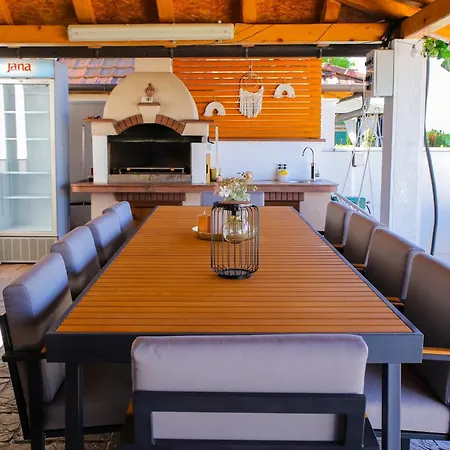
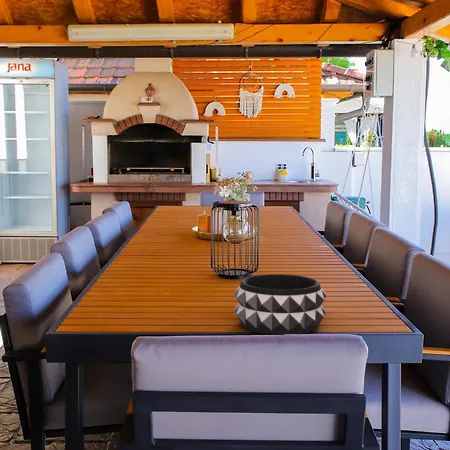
+ decorative bowl [233,273,327,336]
